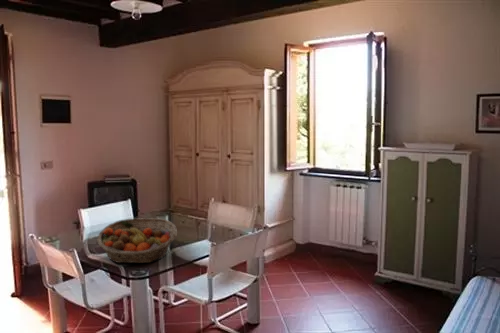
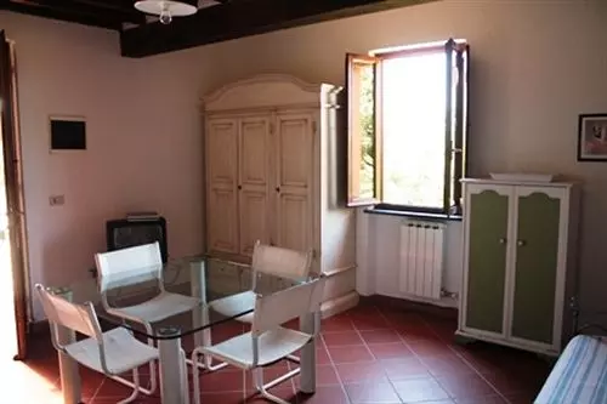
- fruit basket [96,217,178,264]
